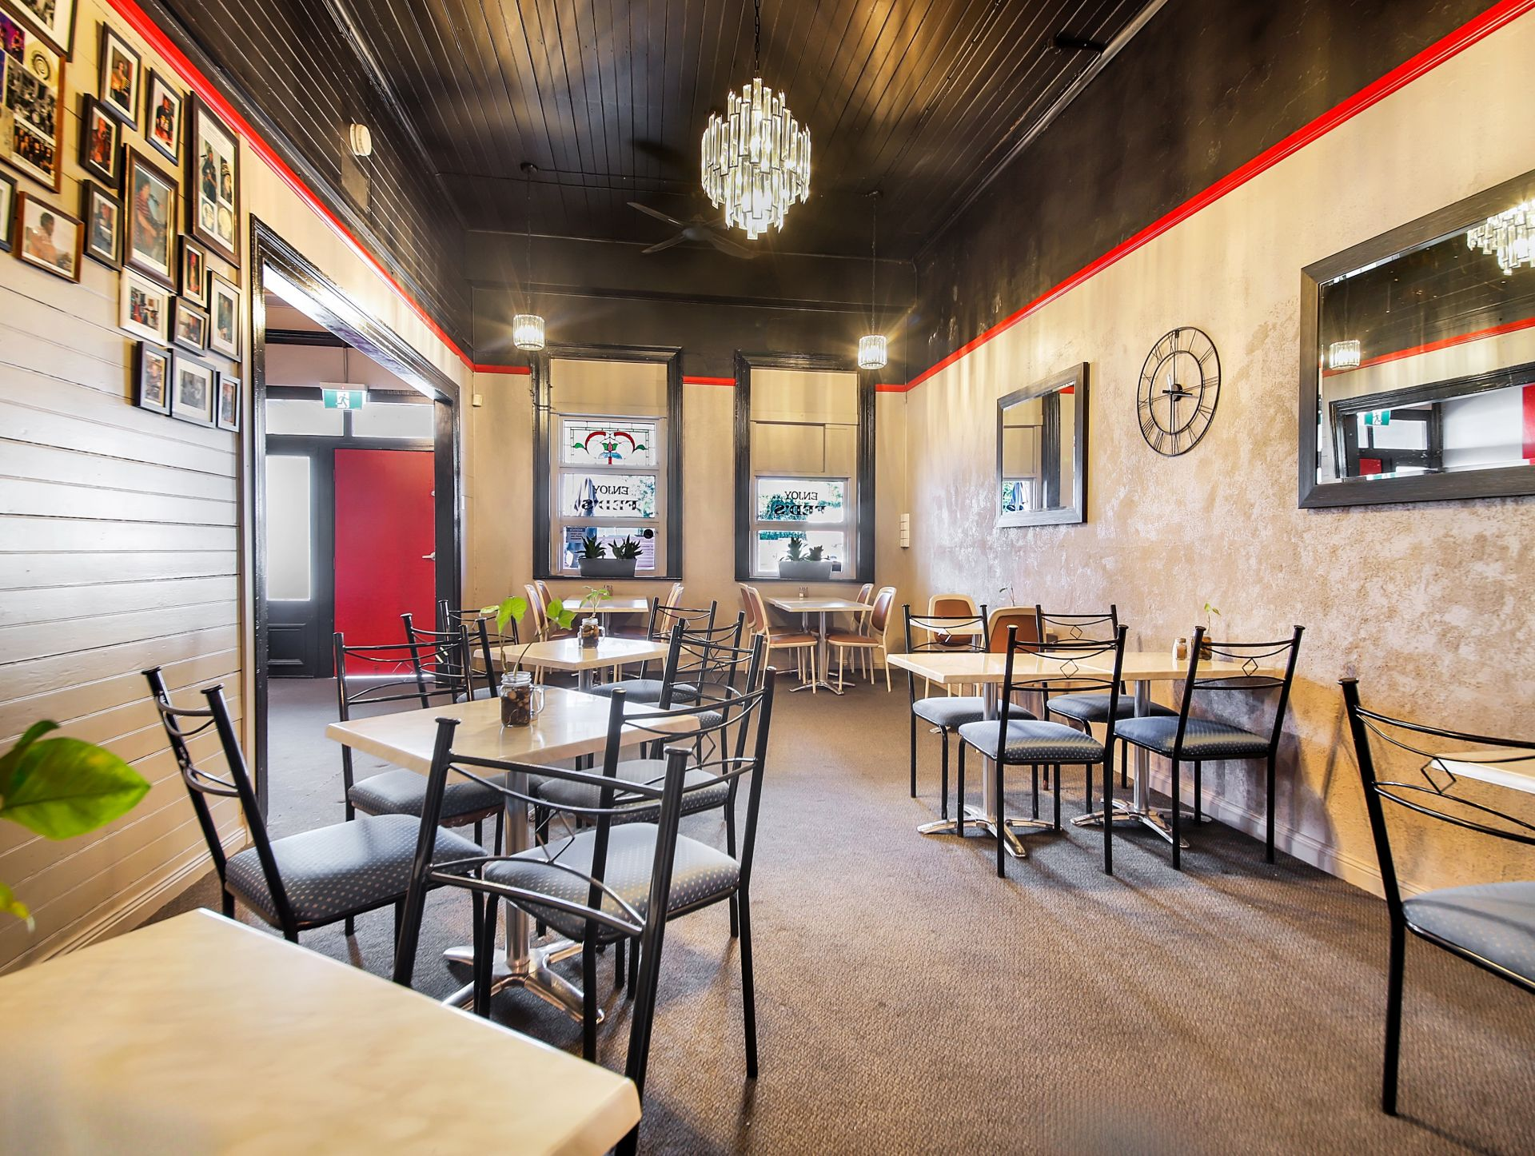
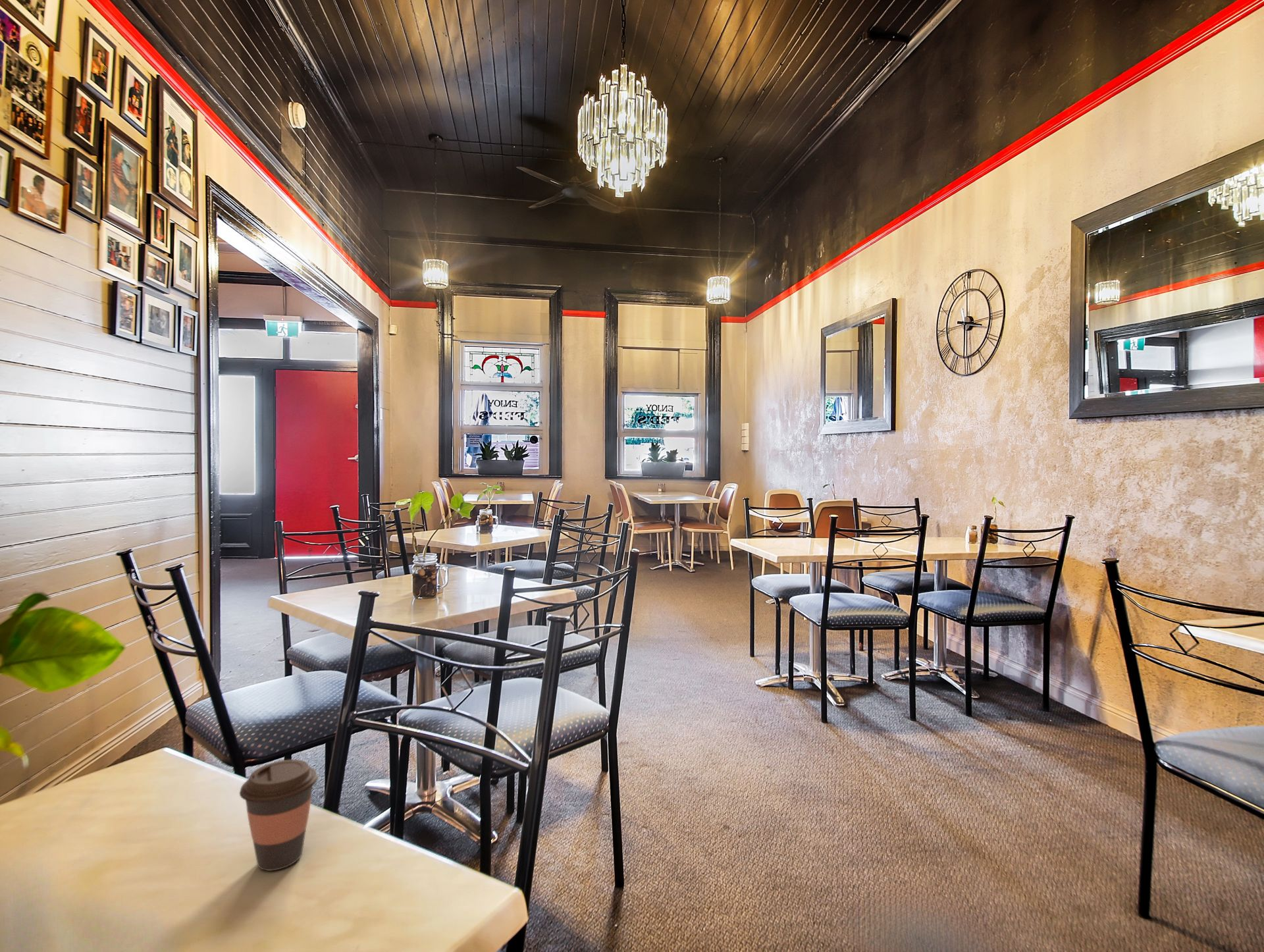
+ coffee cup [239,759,319,872]
